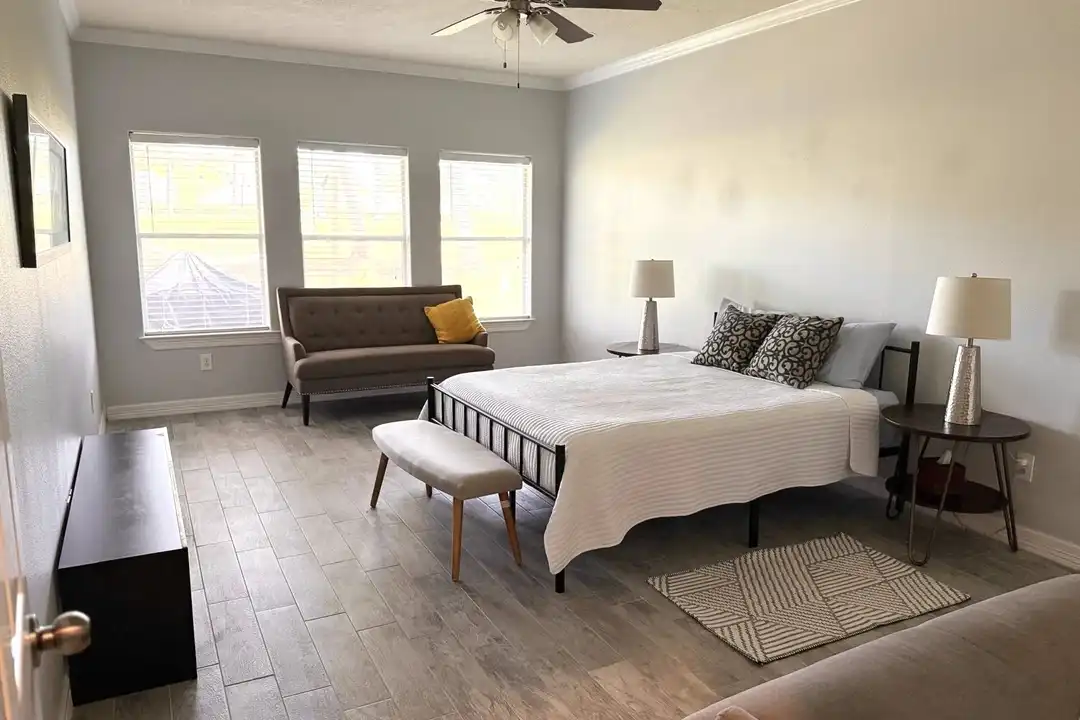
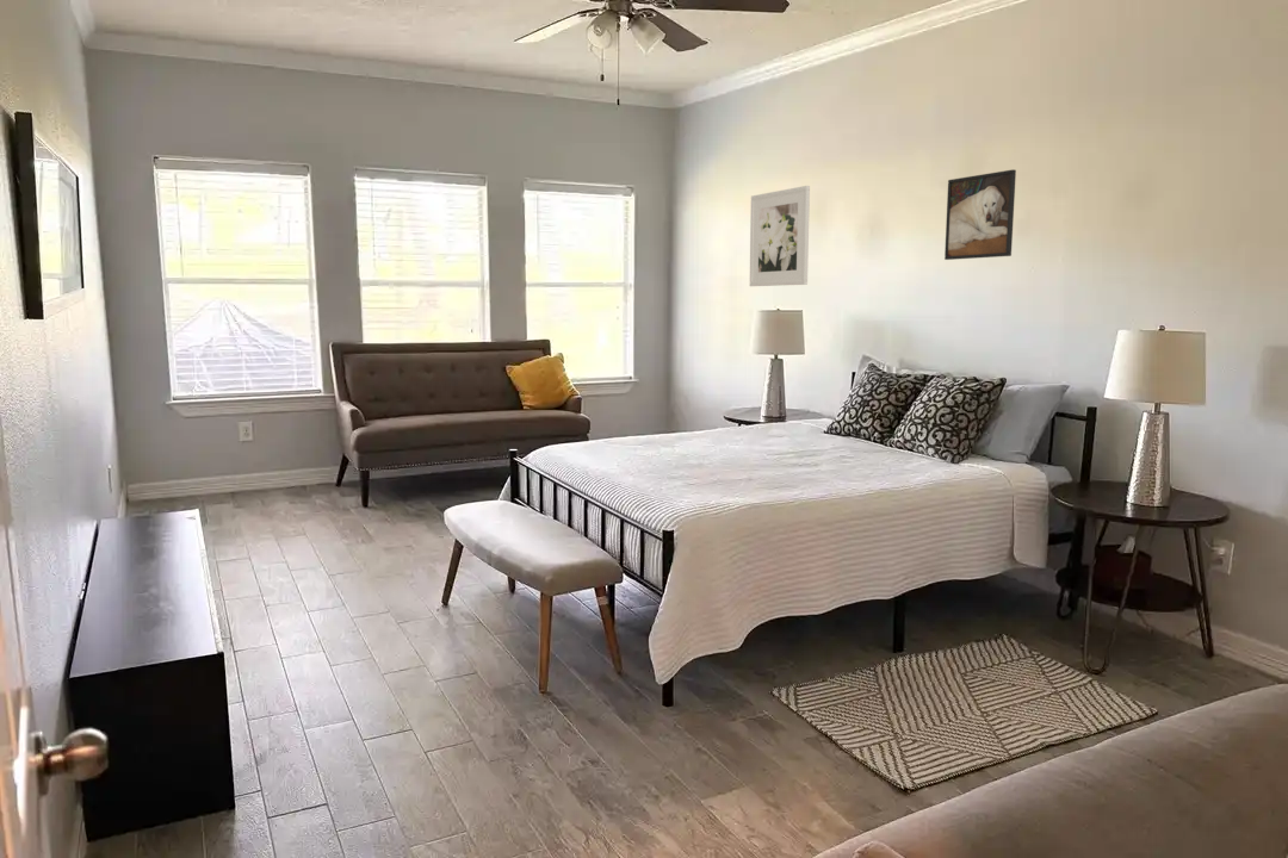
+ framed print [749,185,811,287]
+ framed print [943,168,1017,261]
